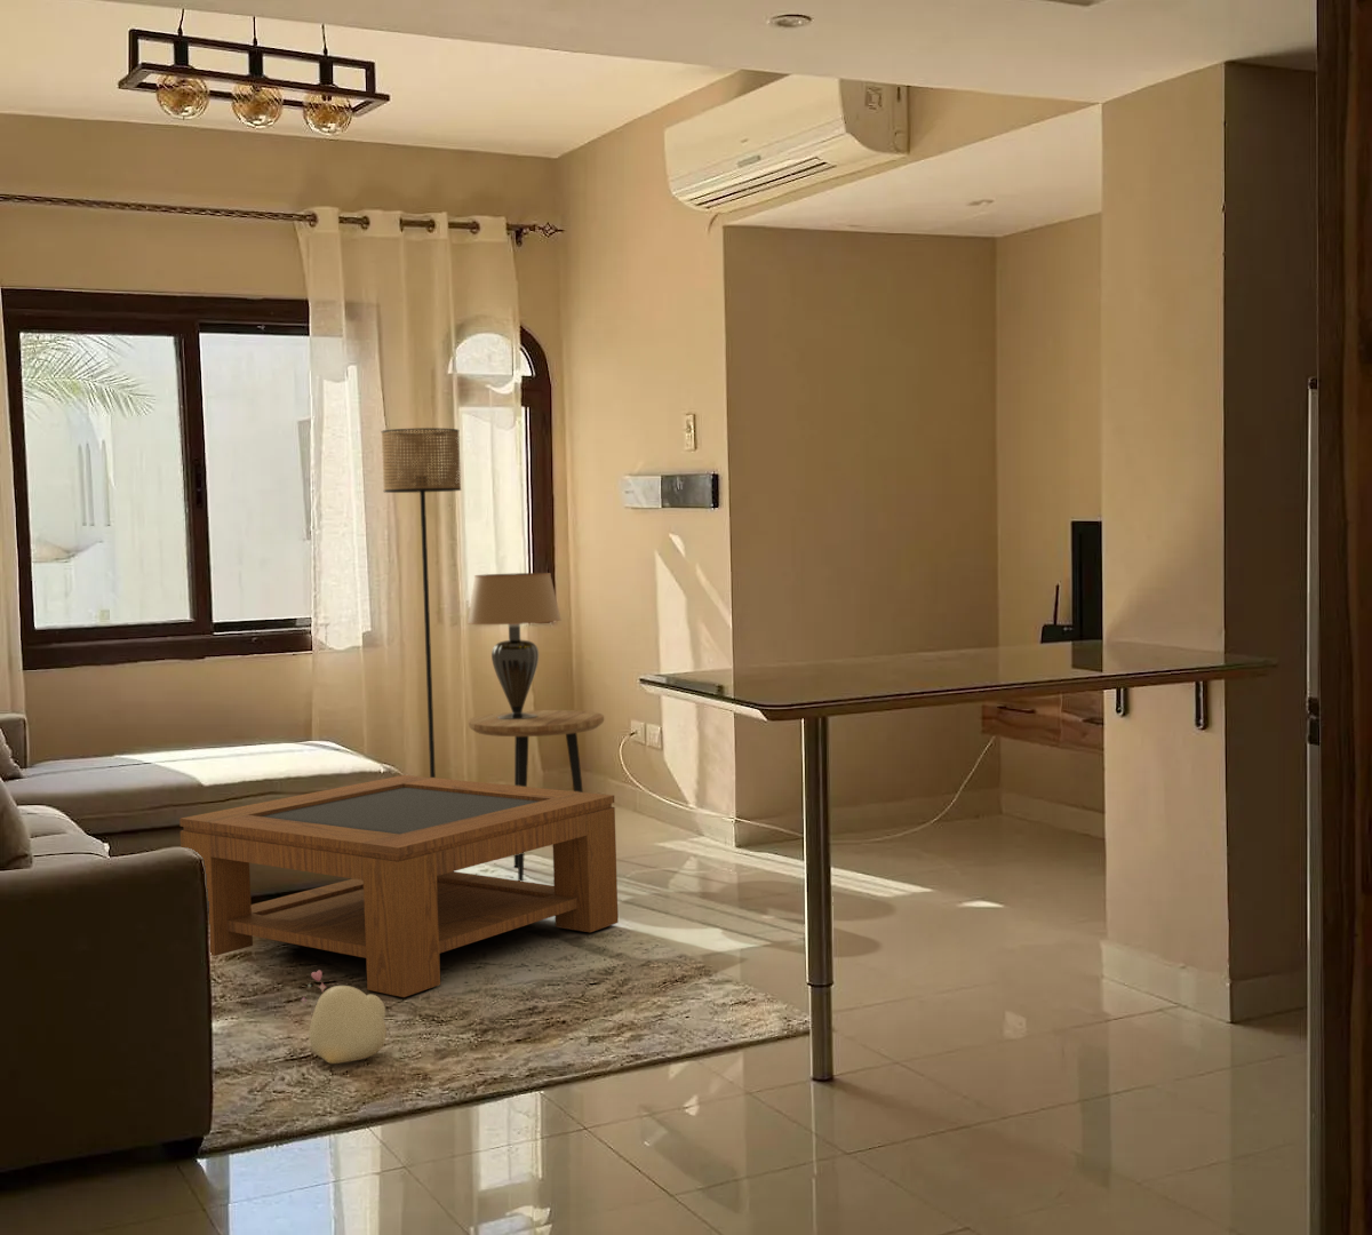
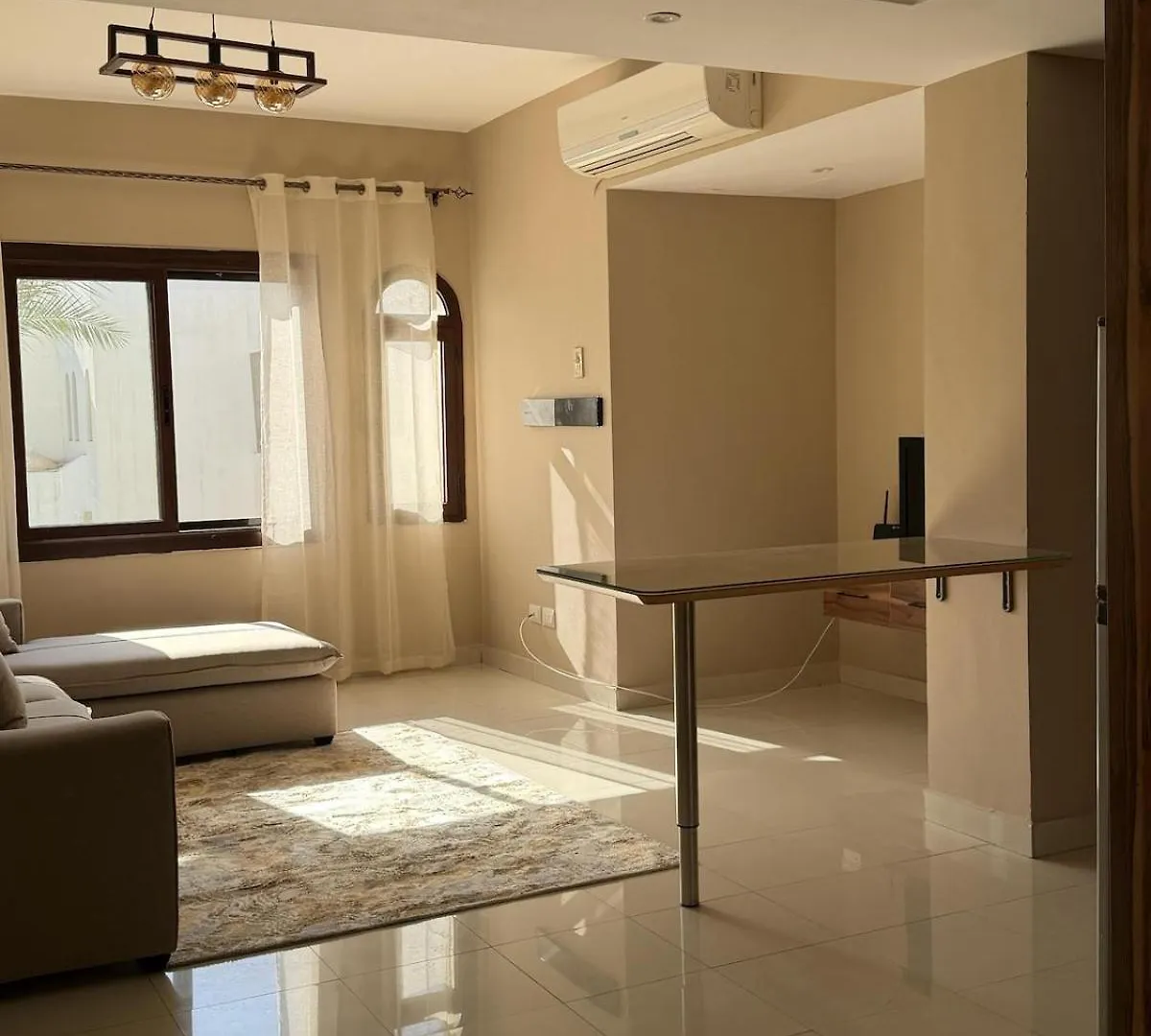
- floor lamp [380,427,462,777]
- coffee table [179,774,620,998]
- side table [467,709,604,882]
- table lamp [465,572,563,719]
- plush toy [299,969,387,1065]
